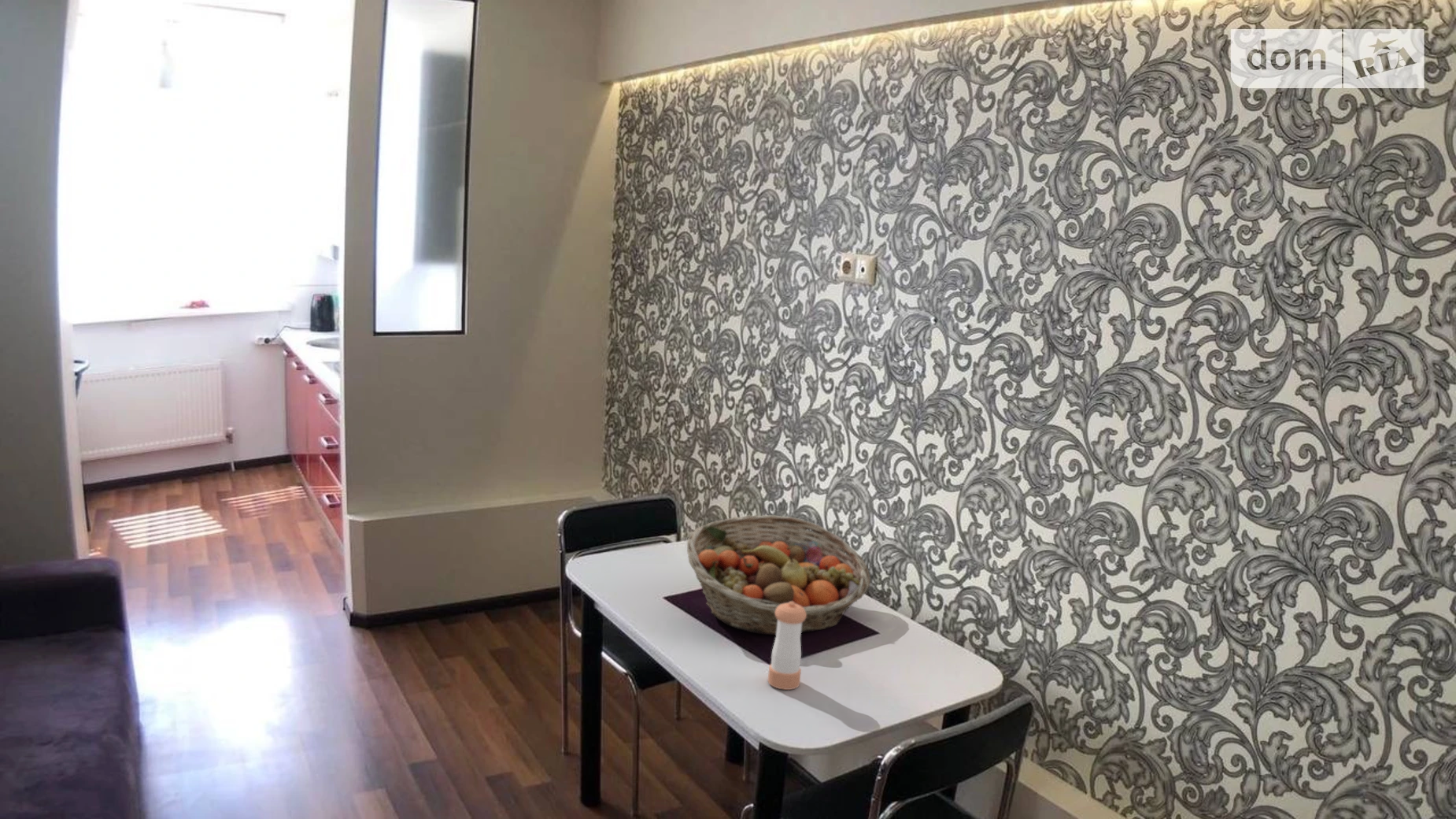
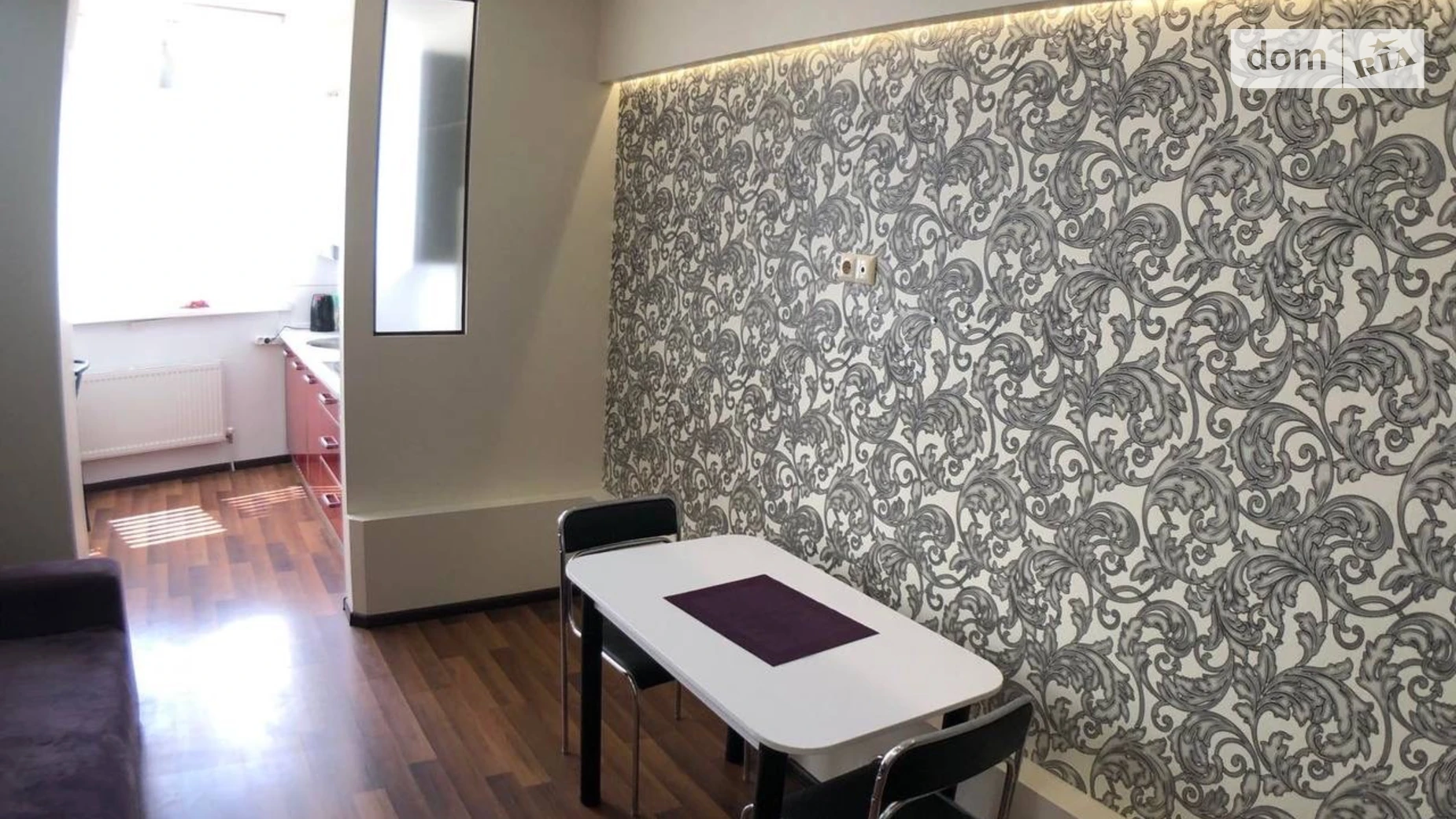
- pepper shaker [767,602,807,691]
- fruit basket [686,514,871,636]
